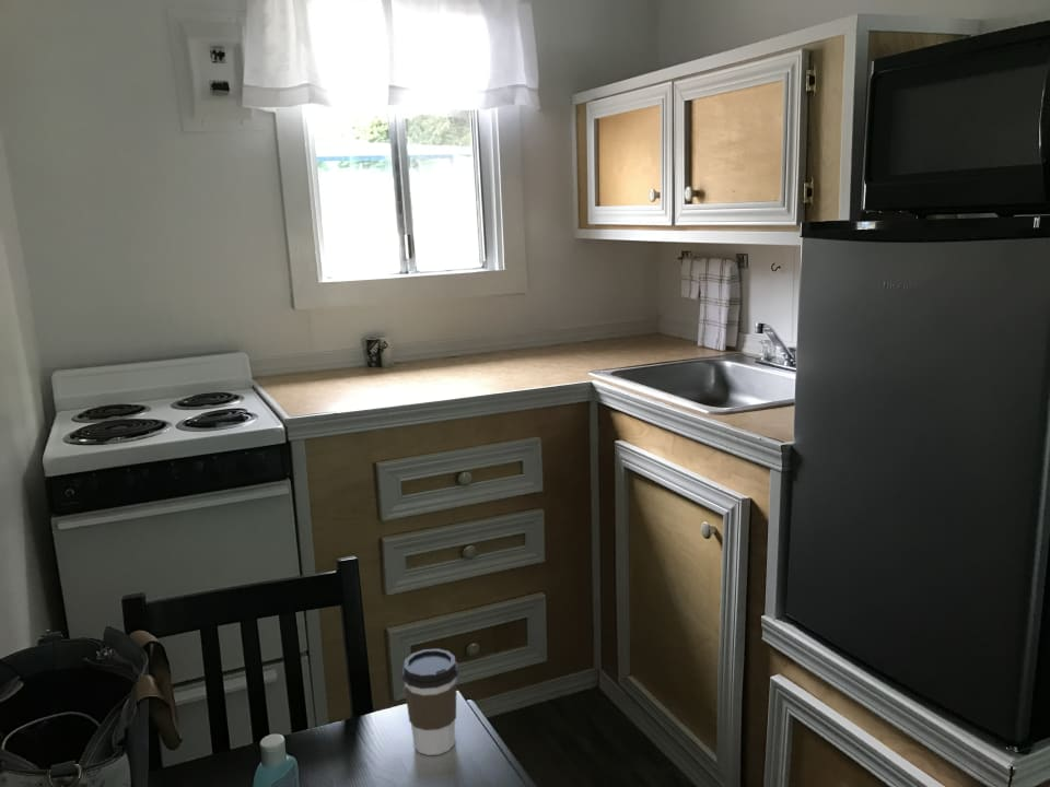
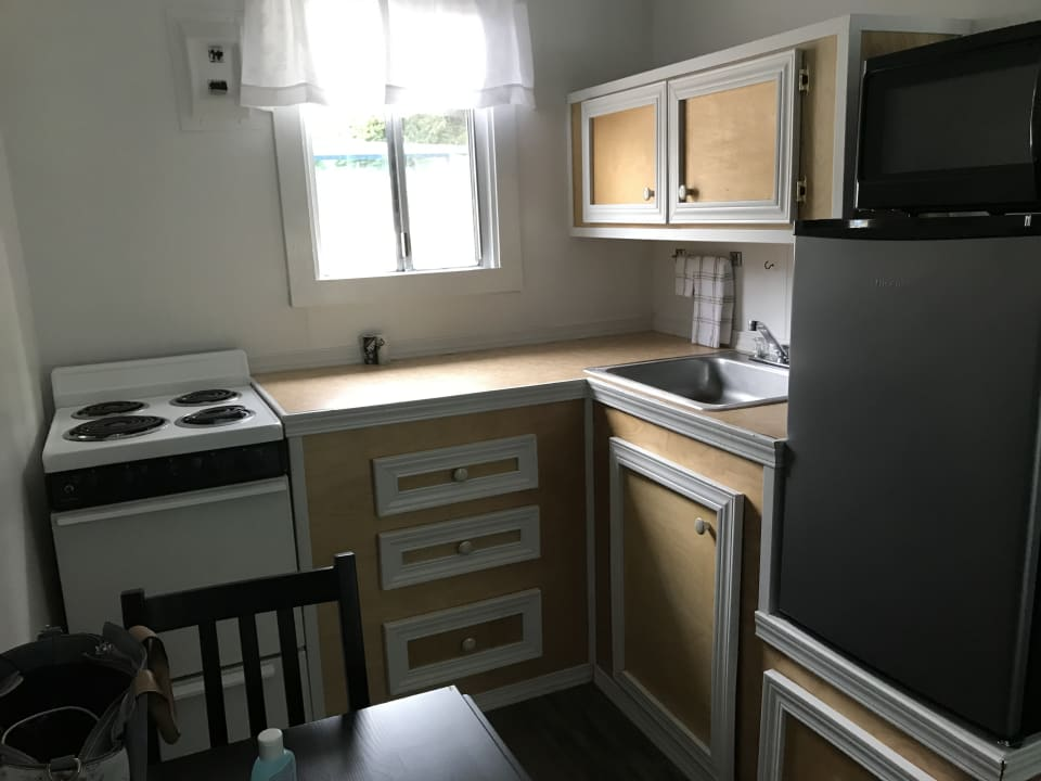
- coffee cup [401,648,459,756]
